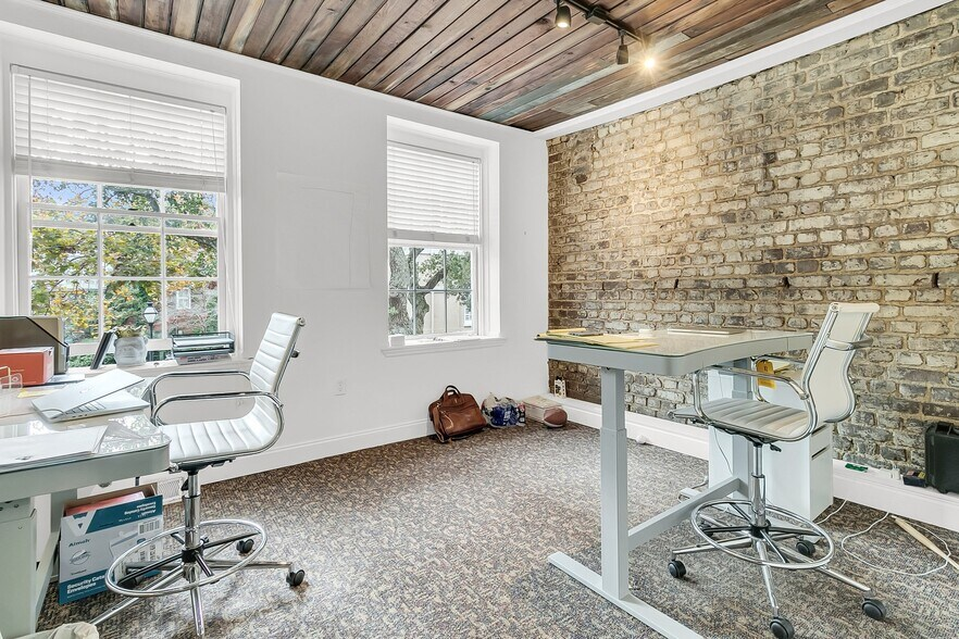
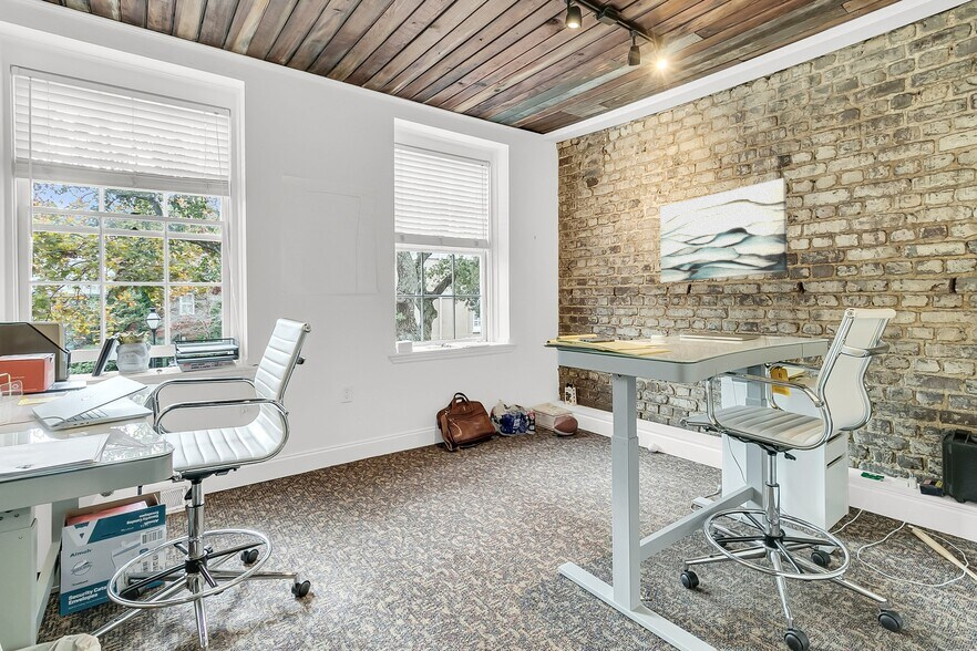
+ wall art [659,177,789,283]
